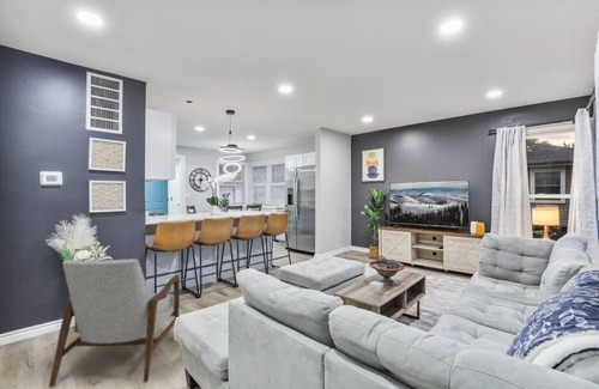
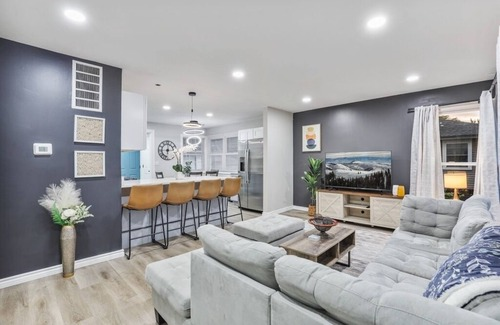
- armchair [48,257,181,388]
